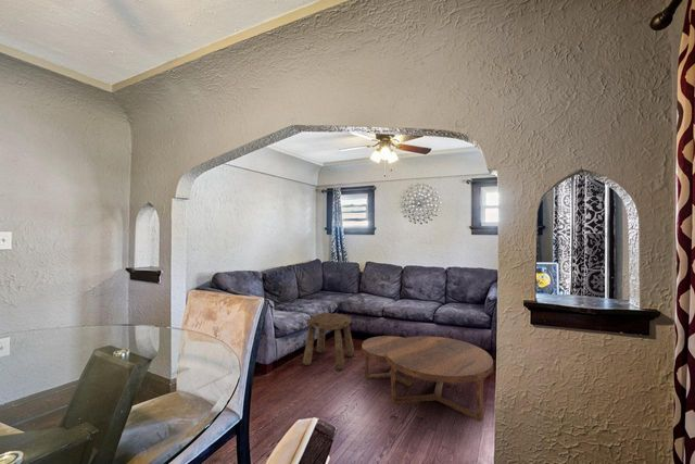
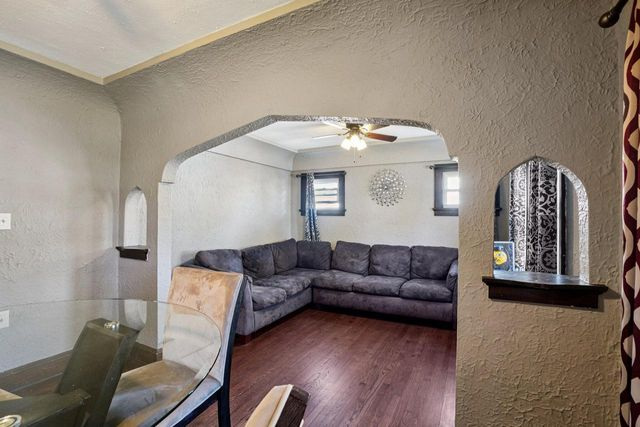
- stool [302,312,355,371]
- coffee table [361,335,494,423]
